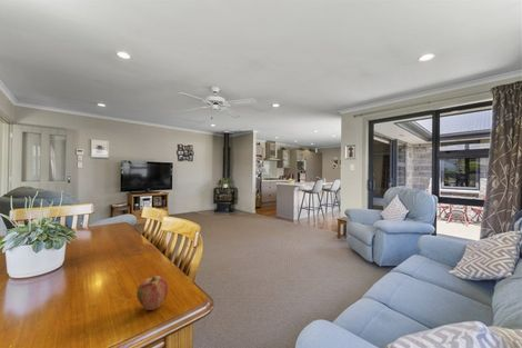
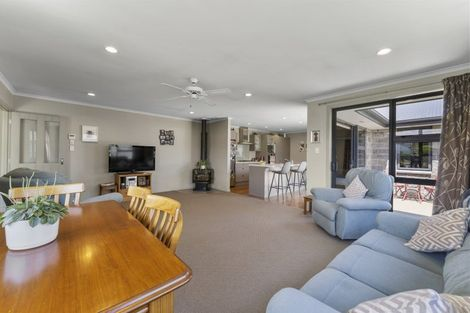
- apple [135,275,169,311]
